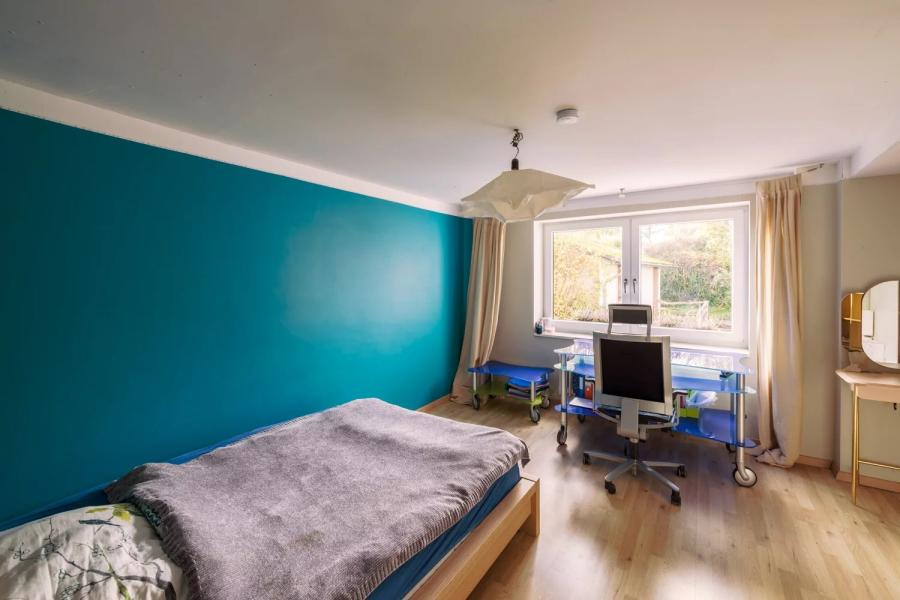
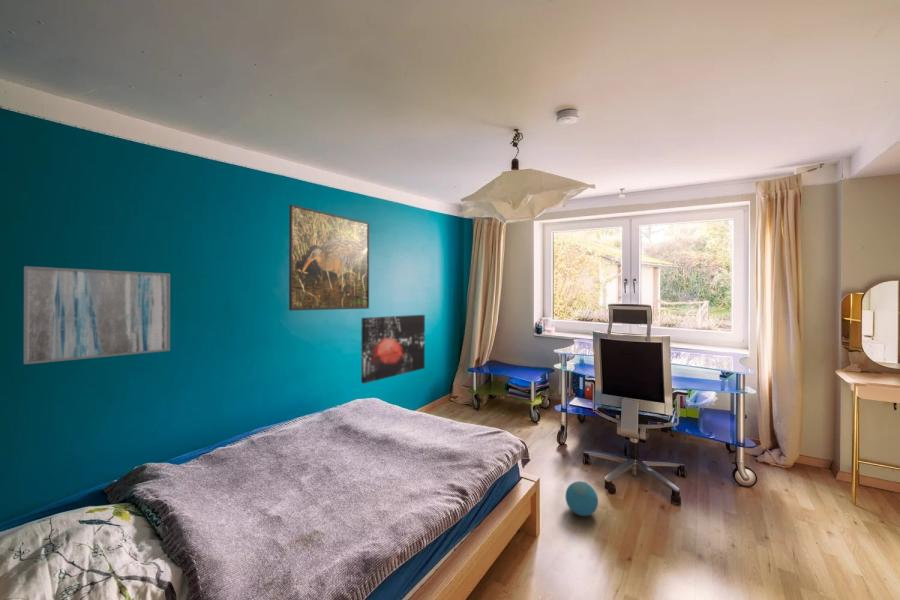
+ wall art [23,265,171,365]
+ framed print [288,203,370,311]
+ wall art [360,314,426,385]
+ ball [564,480,599,517]
